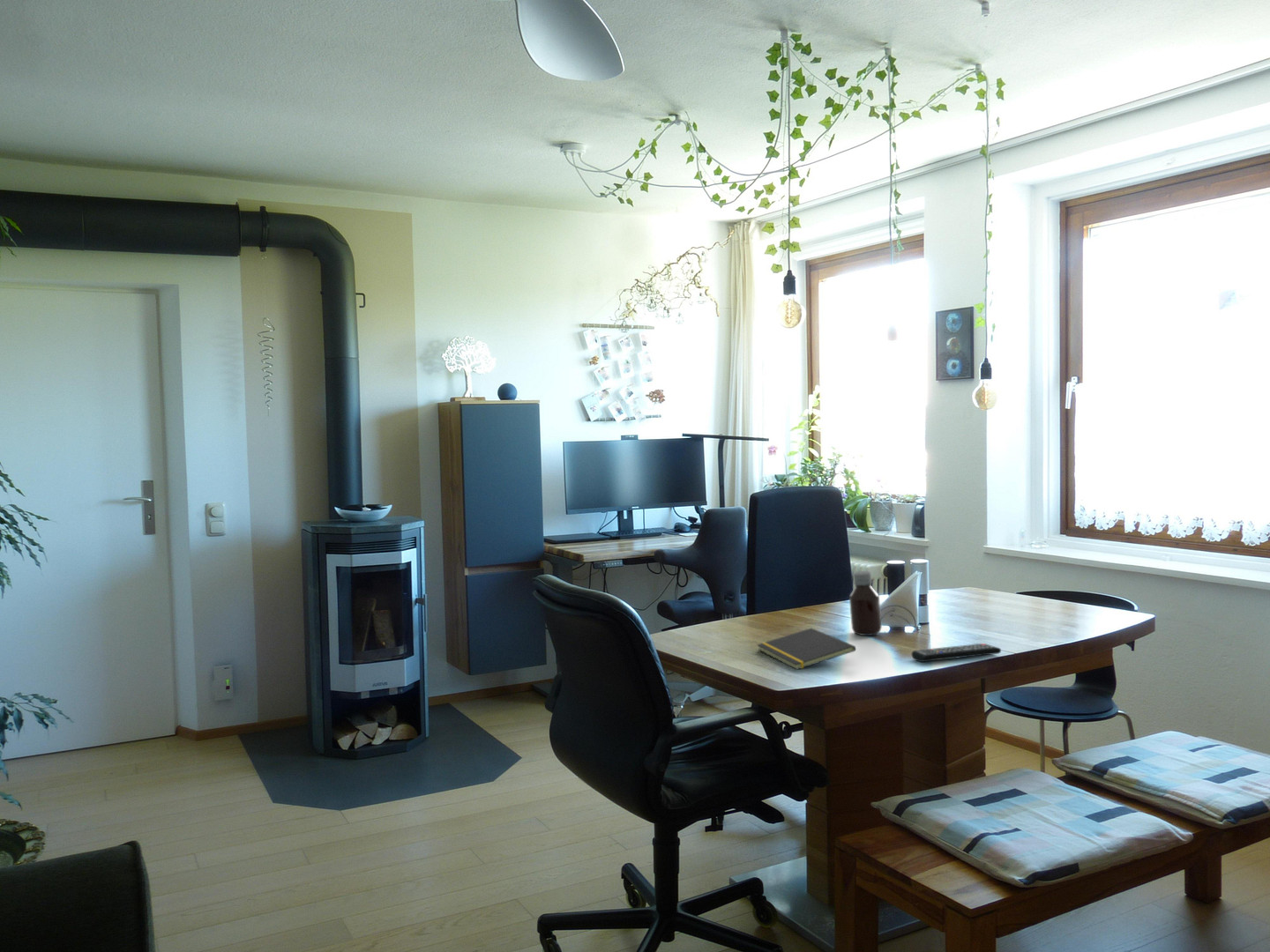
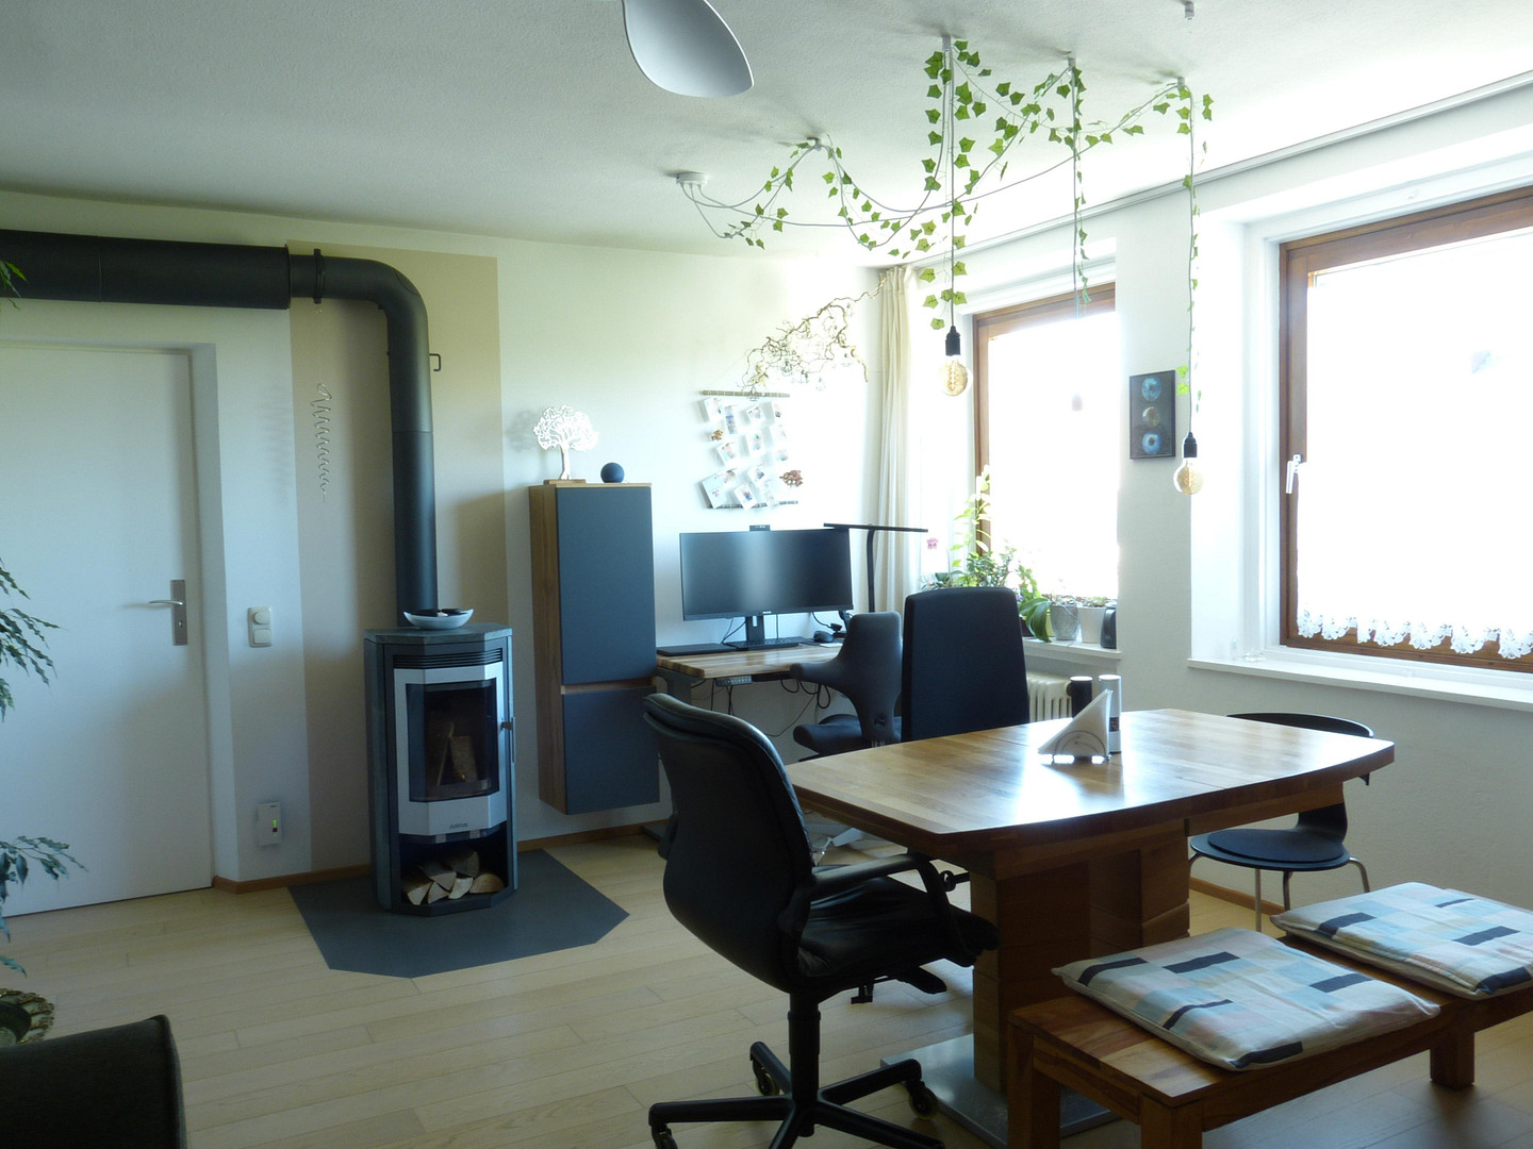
- remote control [911,643,1002,663]
- bottle [848,570,883,636]
- notepad [756,628,856,671]
